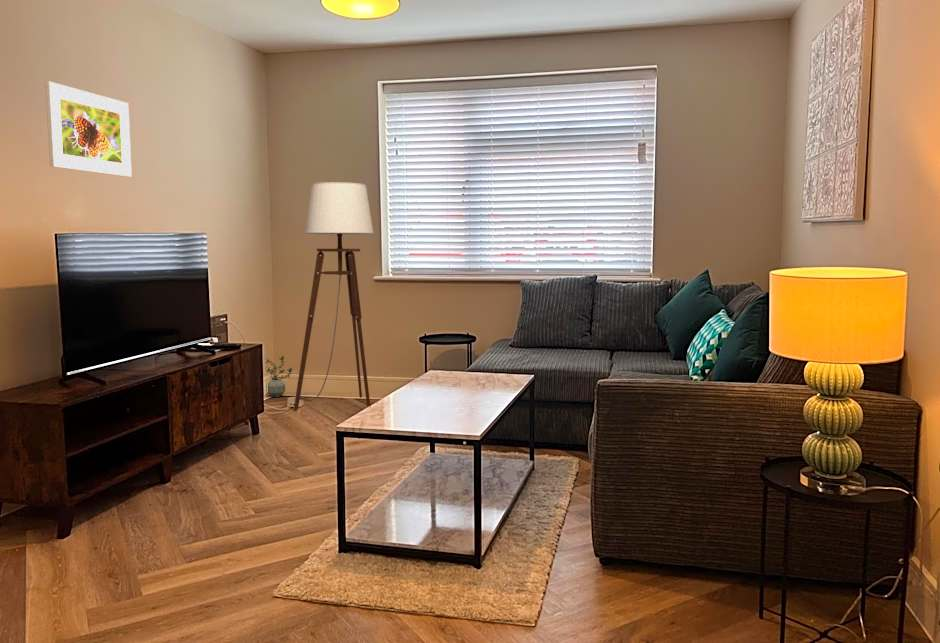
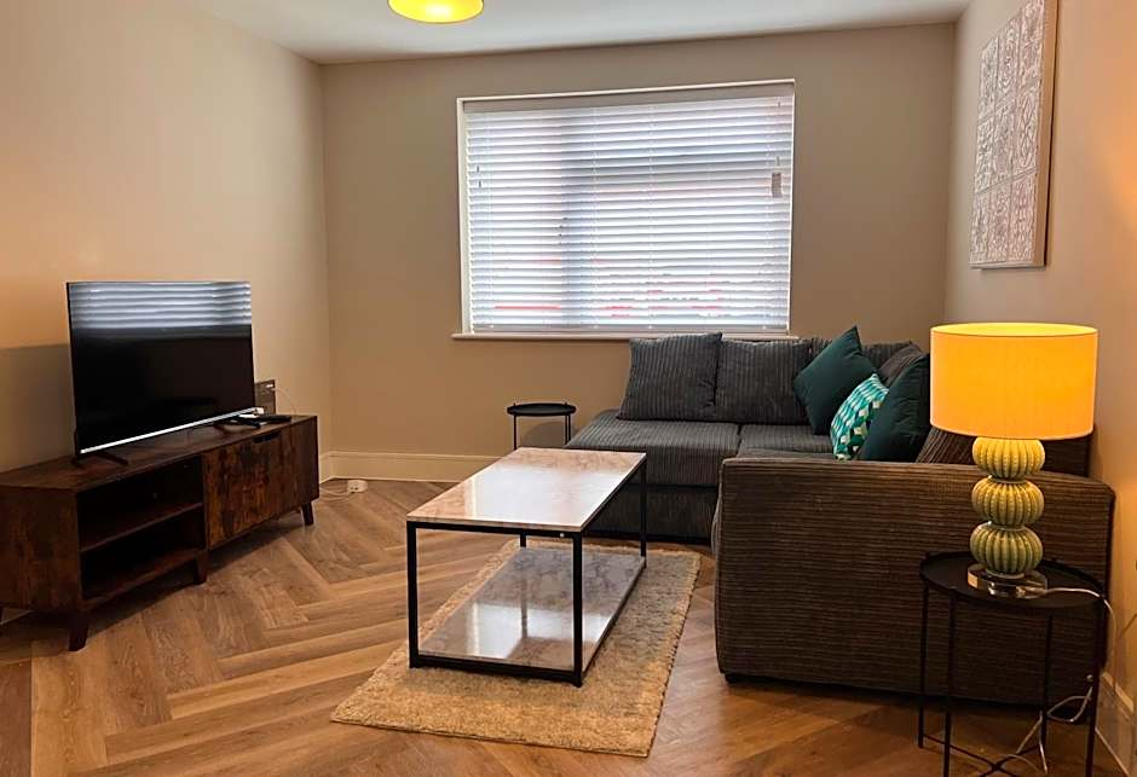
- floor lamp [293,181,375,411]
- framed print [44,81,133,178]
- potted plant [265,355,293,398]
